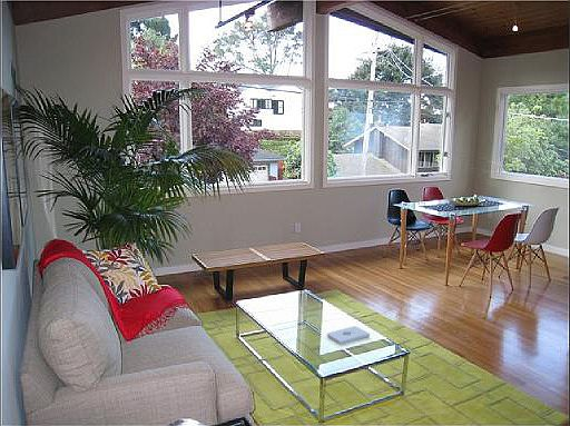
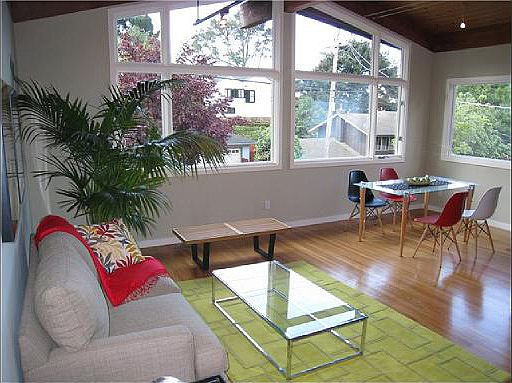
- notepad [326,325,371,346]
